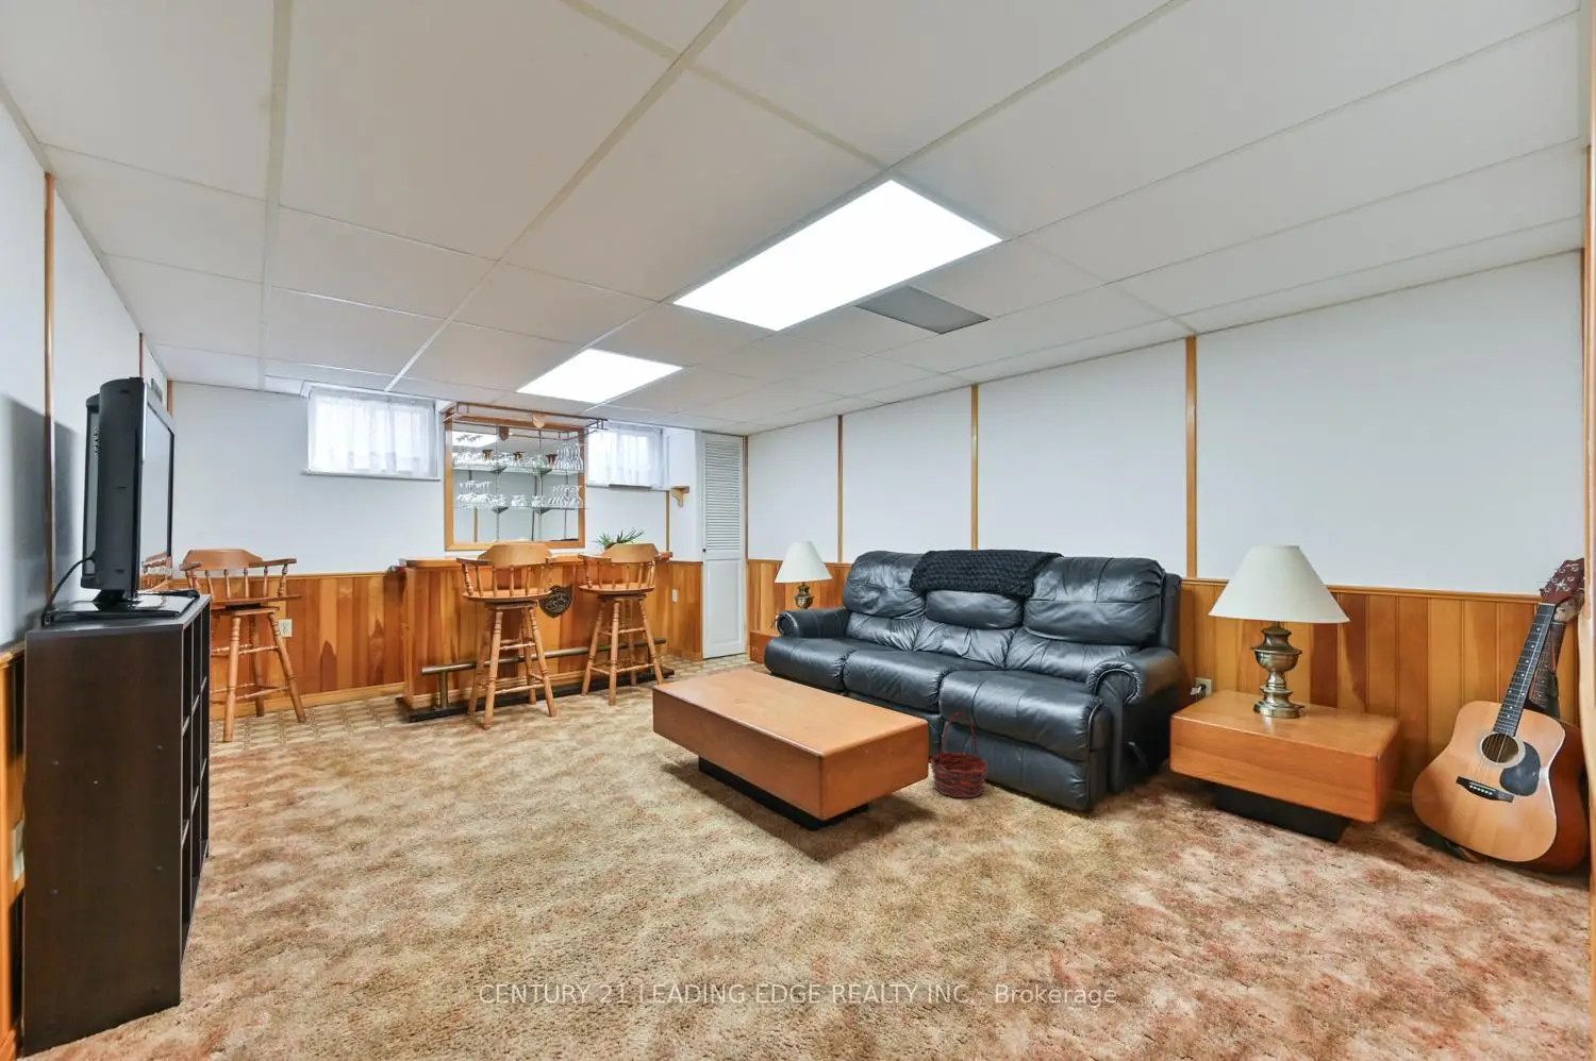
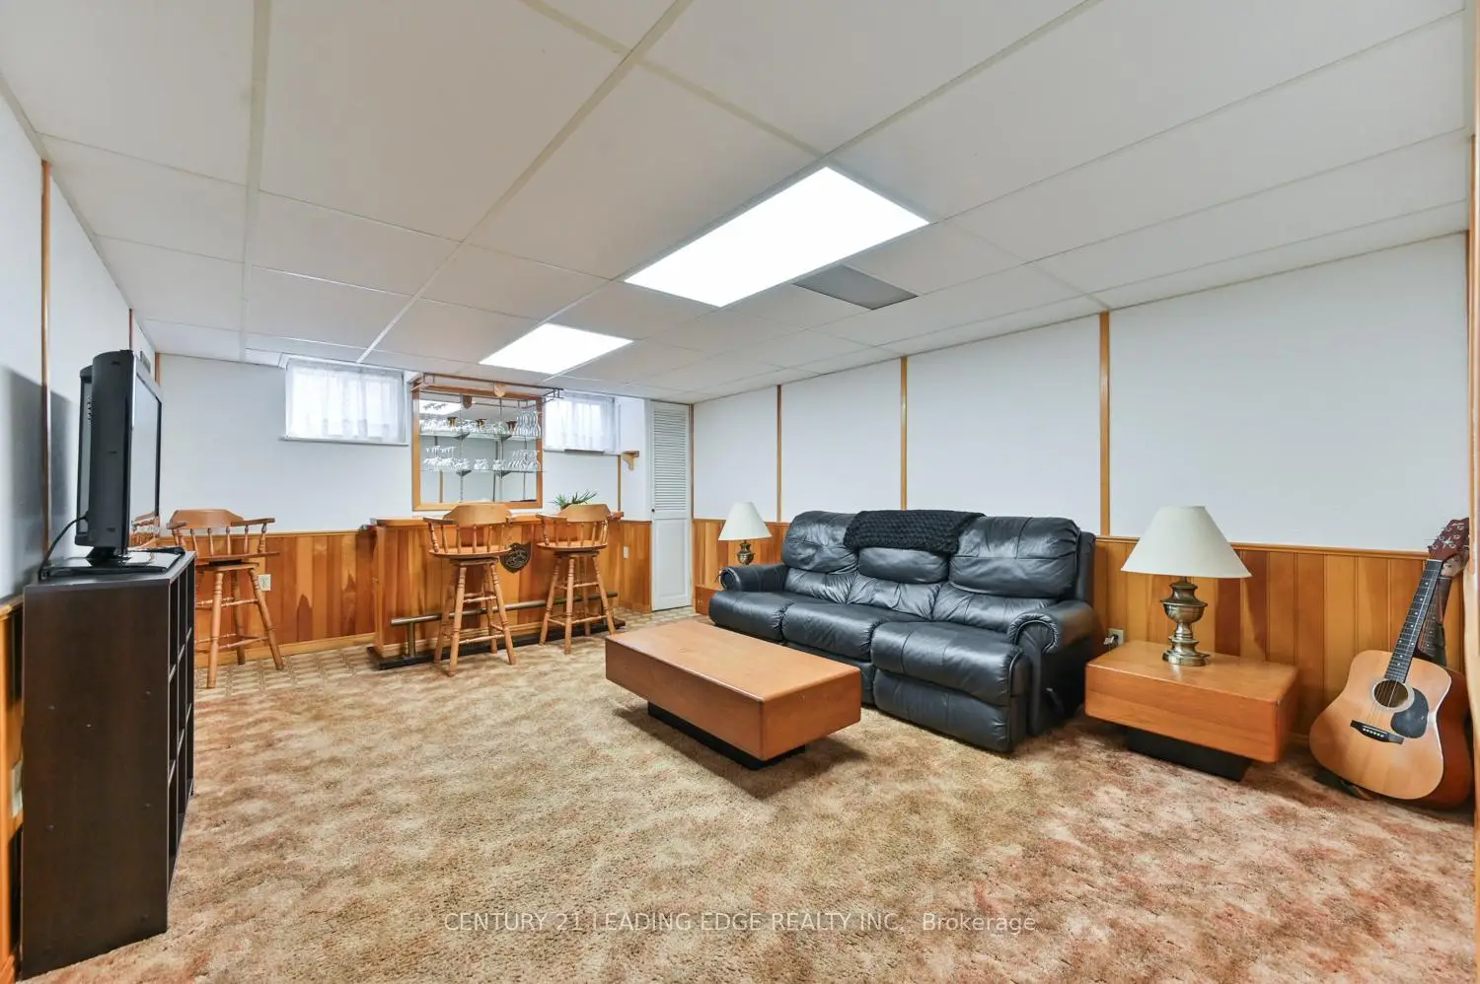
- basket [929,712,991,799]
